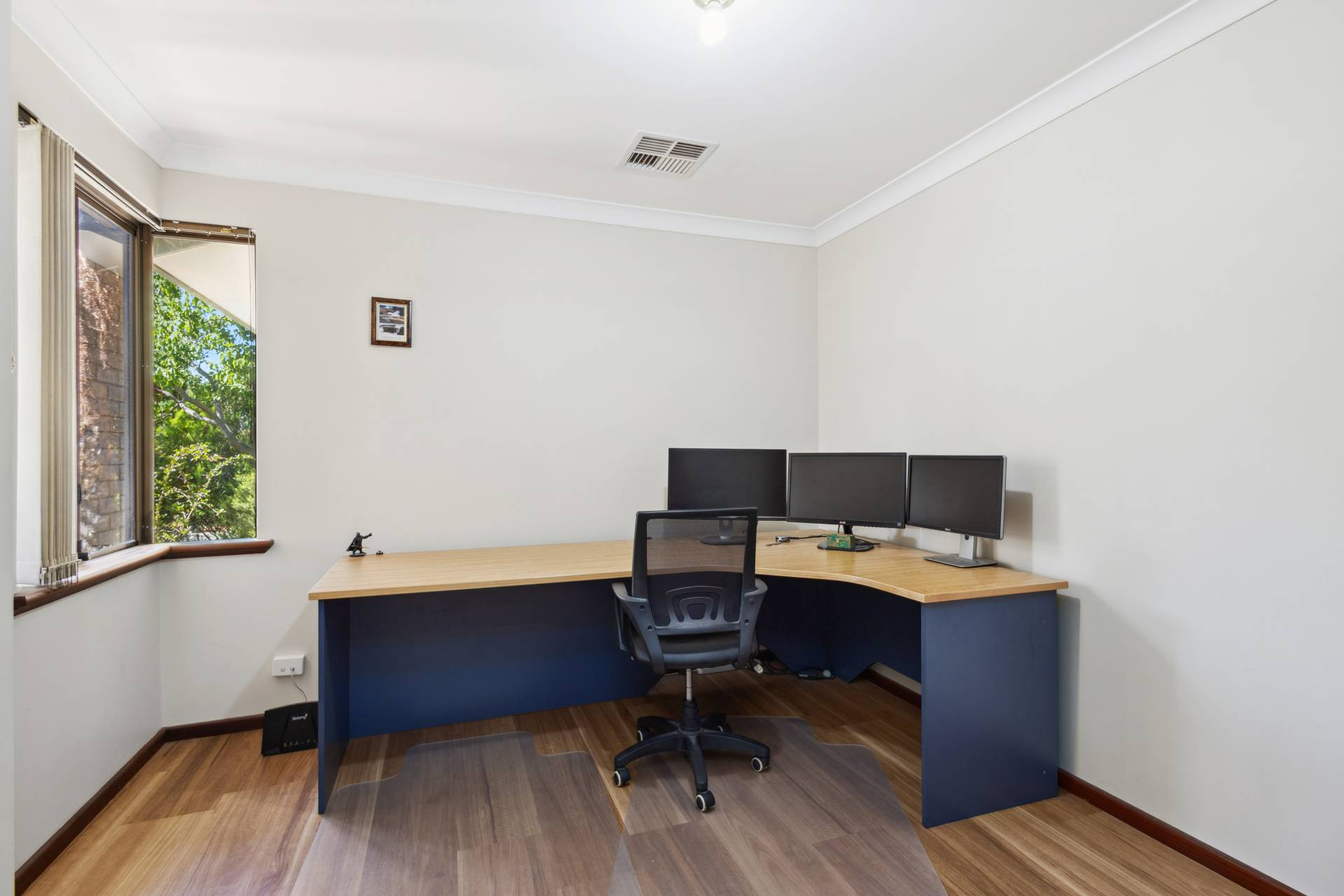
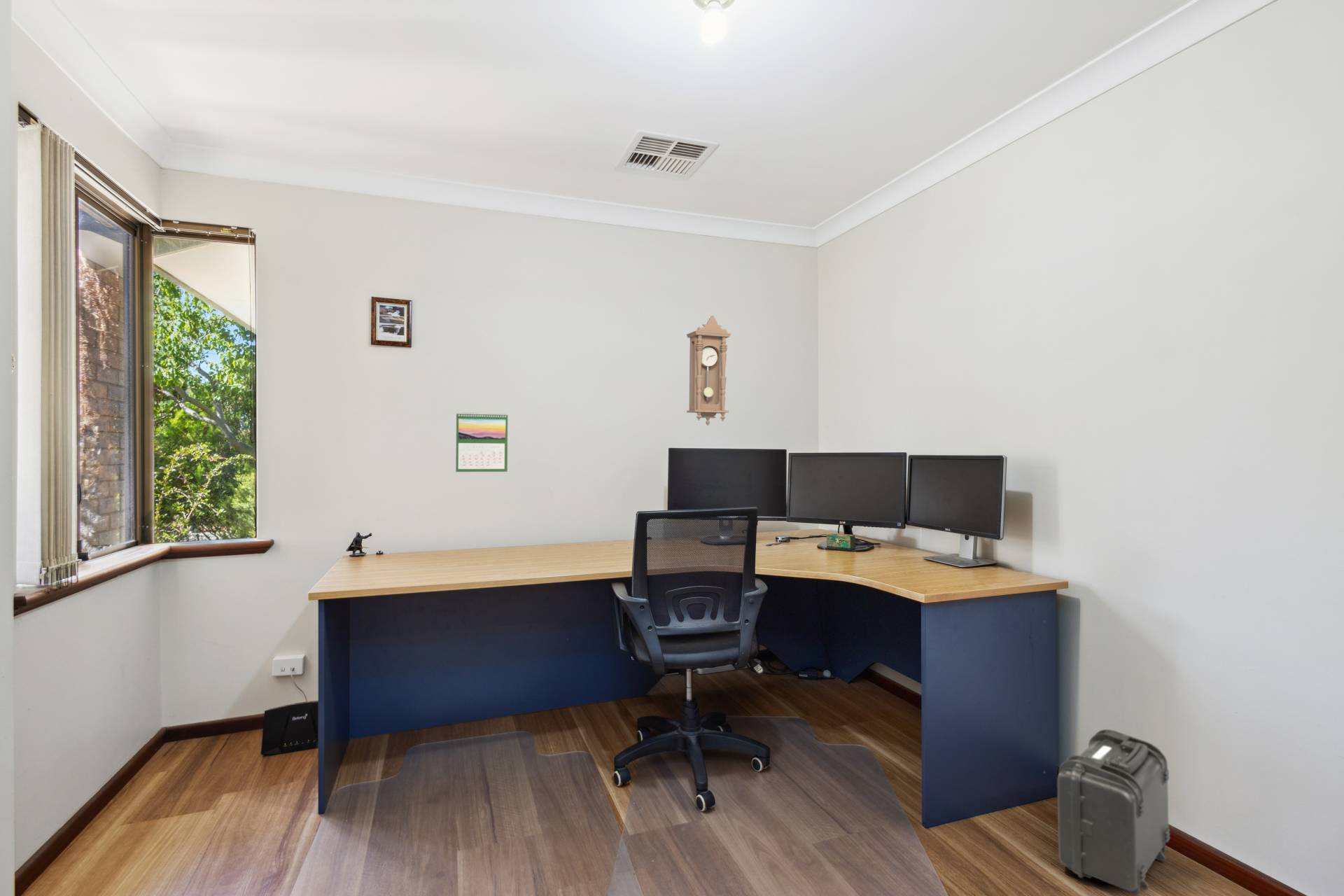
+ calendar [455,411,508,472]
+ pendulum clock [686,315,731,426]
+ backpack [1057,729,1170,895]
